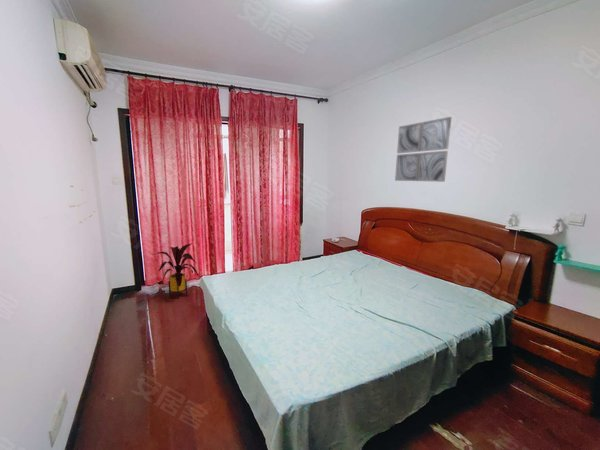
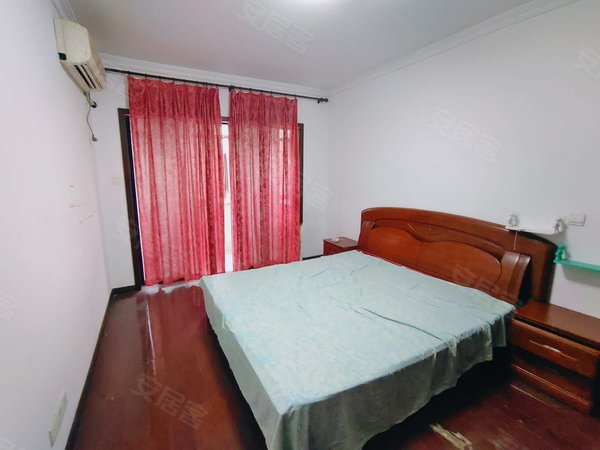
- wall art [394,116,452,183]
- house plant [152,243,200,299]
